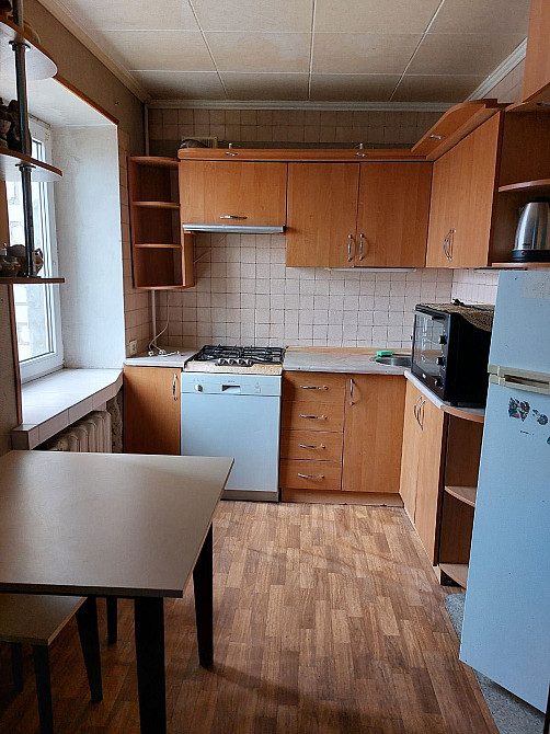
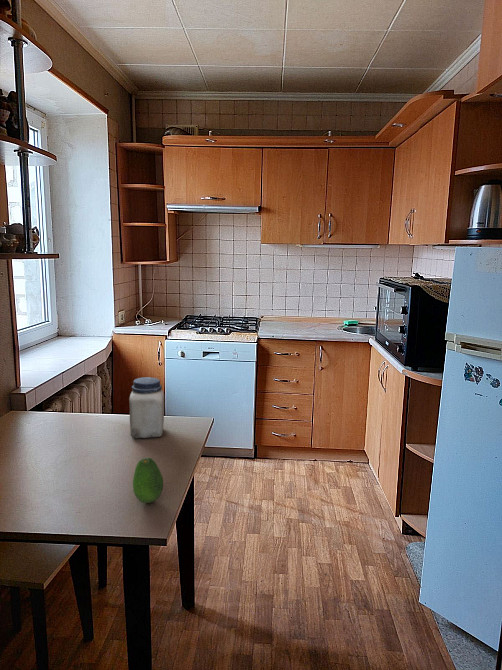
+ jar [128,376,165,439]
+ fruit [132,457,164,504]
